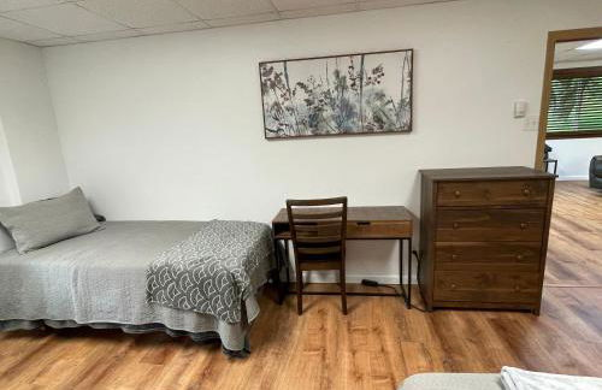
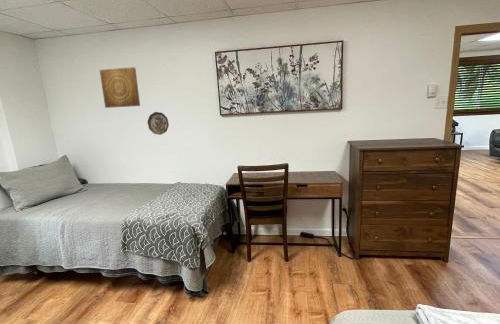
+ decorative plate [147,111,170,136]
+ wall art [99,66,141,109]
